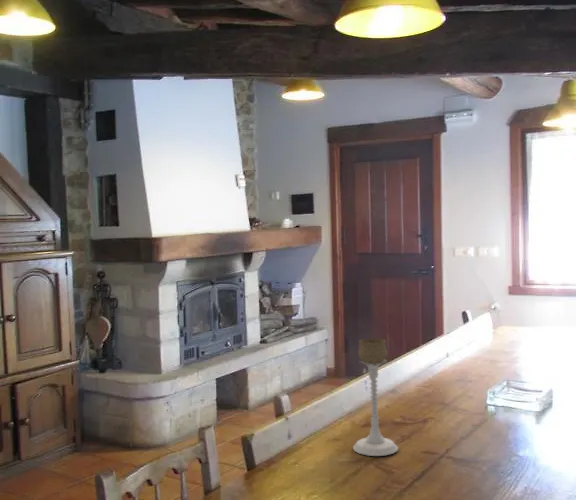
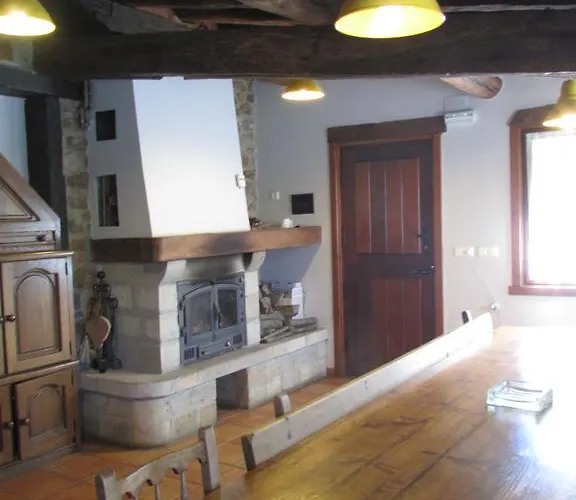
- candle holder [352,337,399,457]
